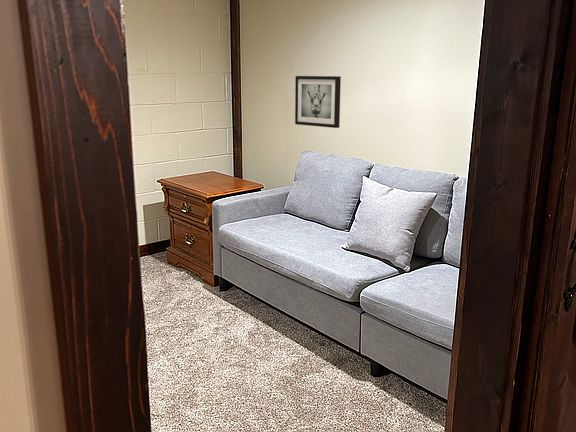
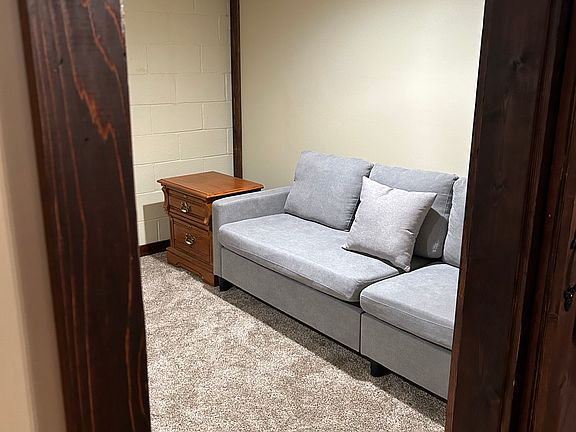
- wall art [294,75,342,129]
